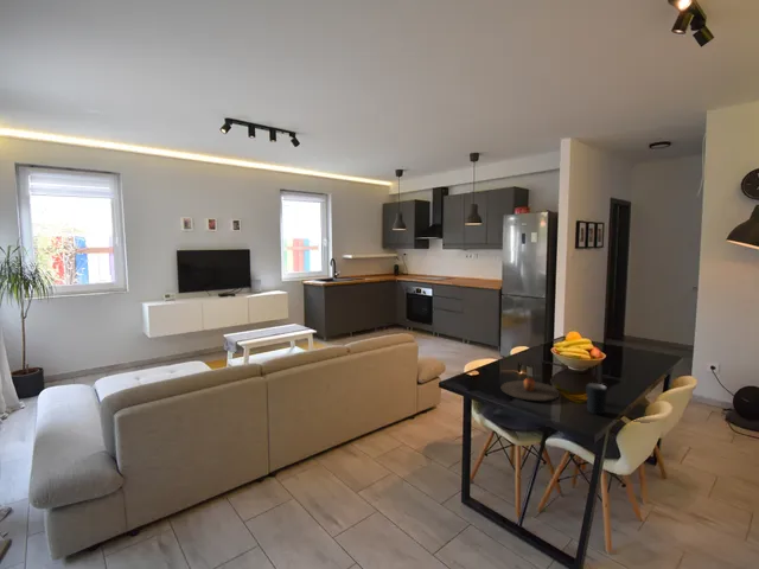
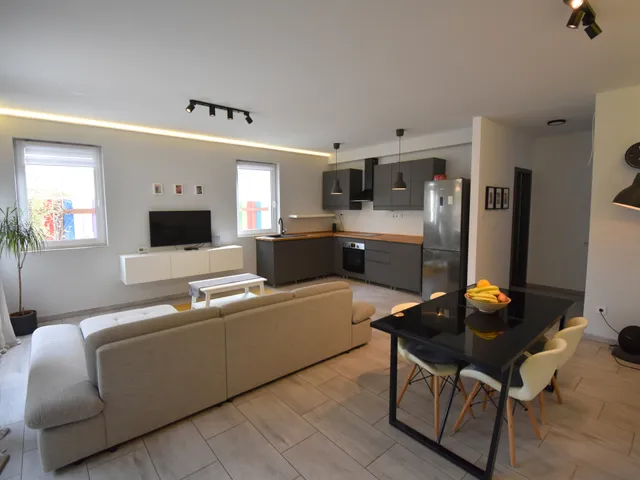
- mug [585,382,608,415]
- plate [500,375,561,403]
